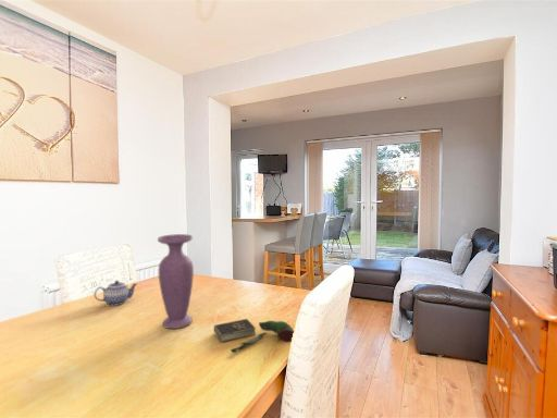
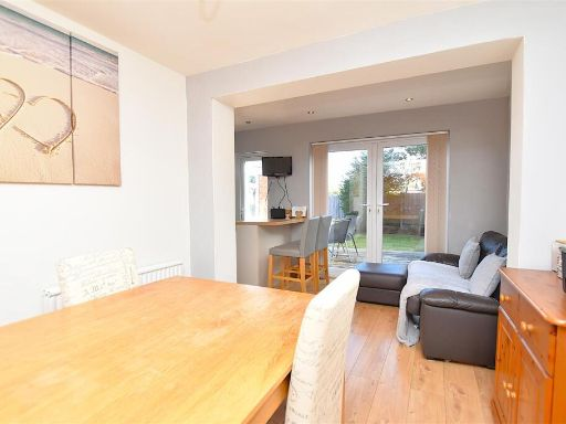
- vase [157,233,195,330]
- teapot [94,280,138,307]
- book [213,318,295,353]
